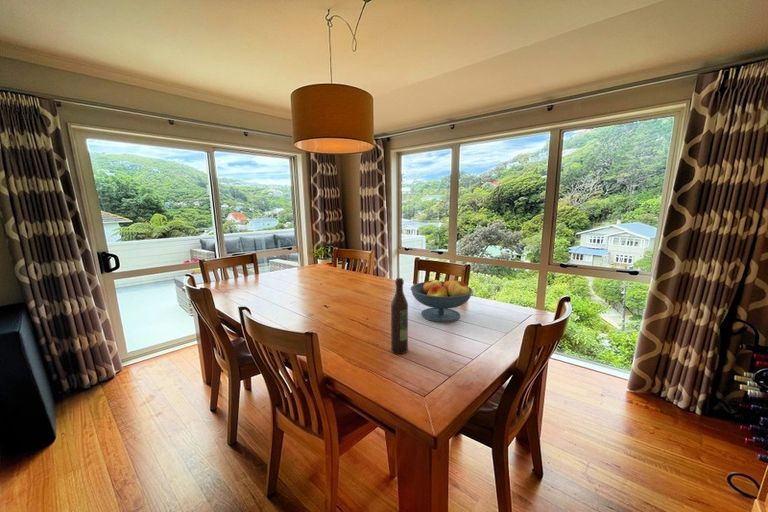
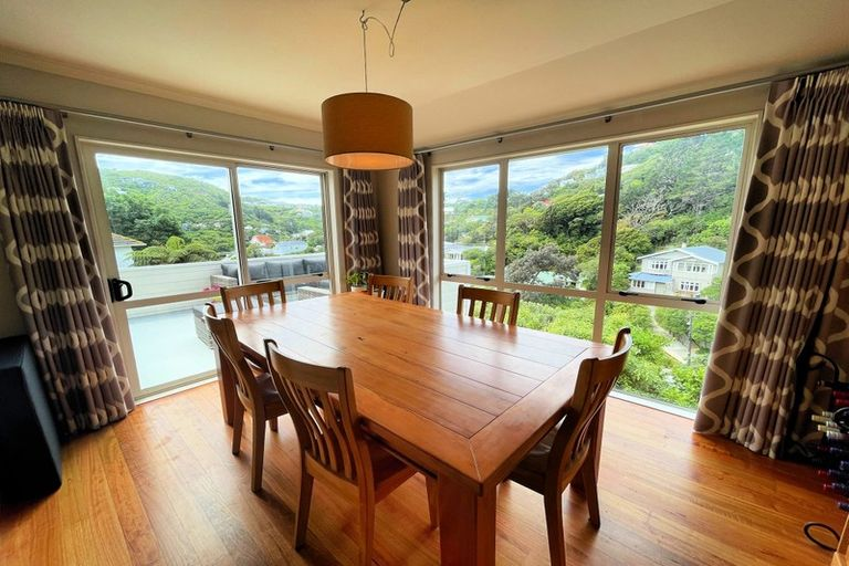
- fruit bowl [410,278,474,323]
- wine bottle [390,277,409,355]
